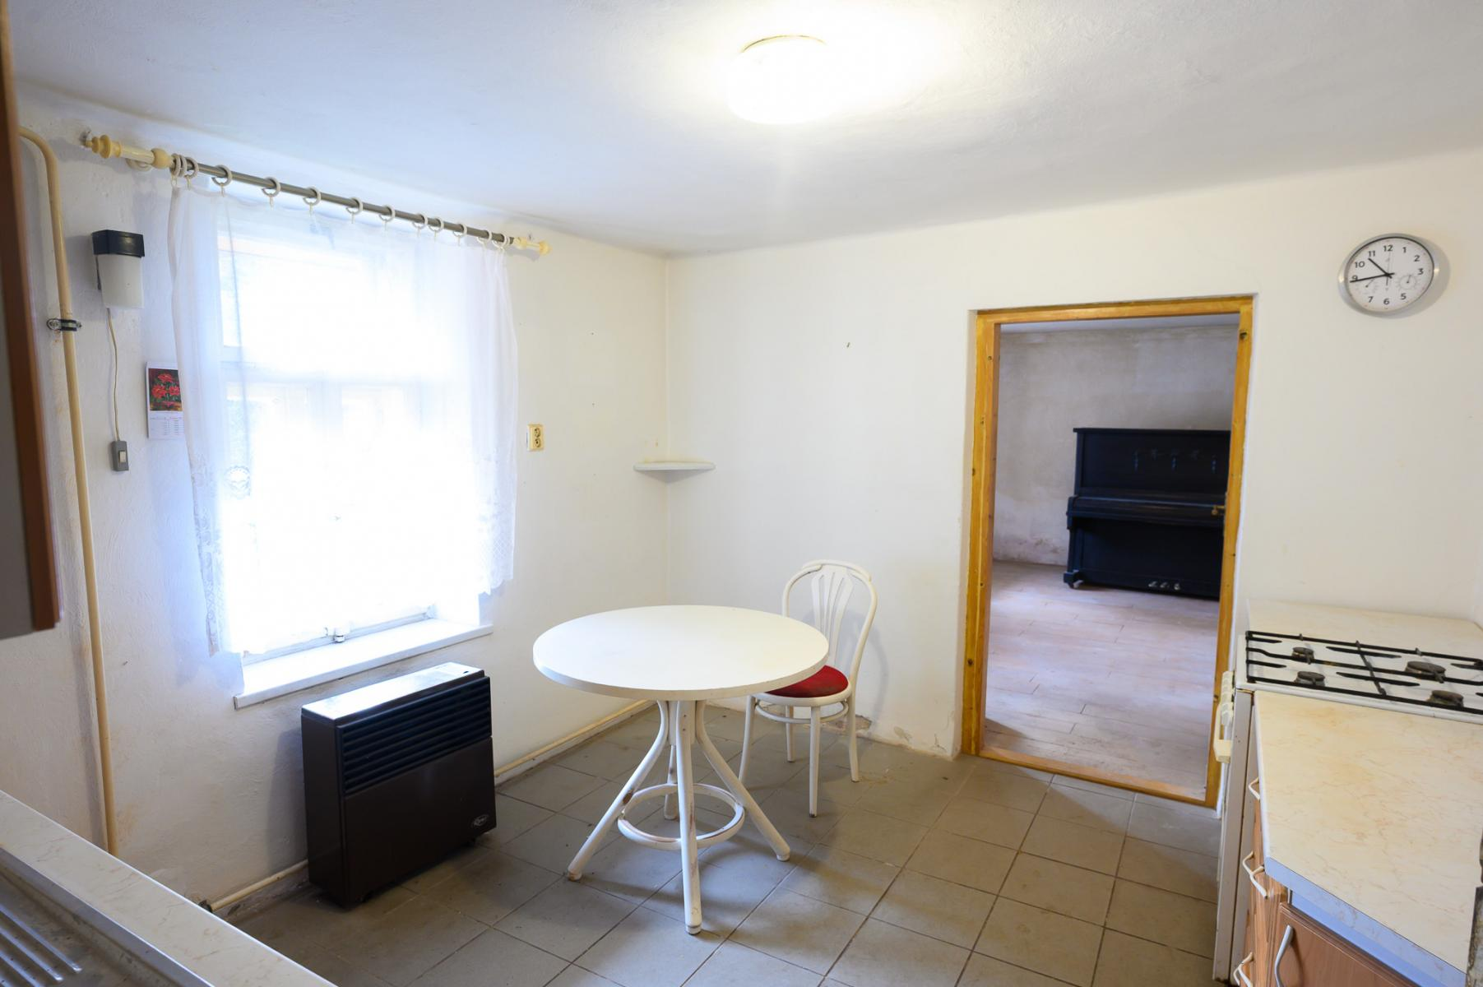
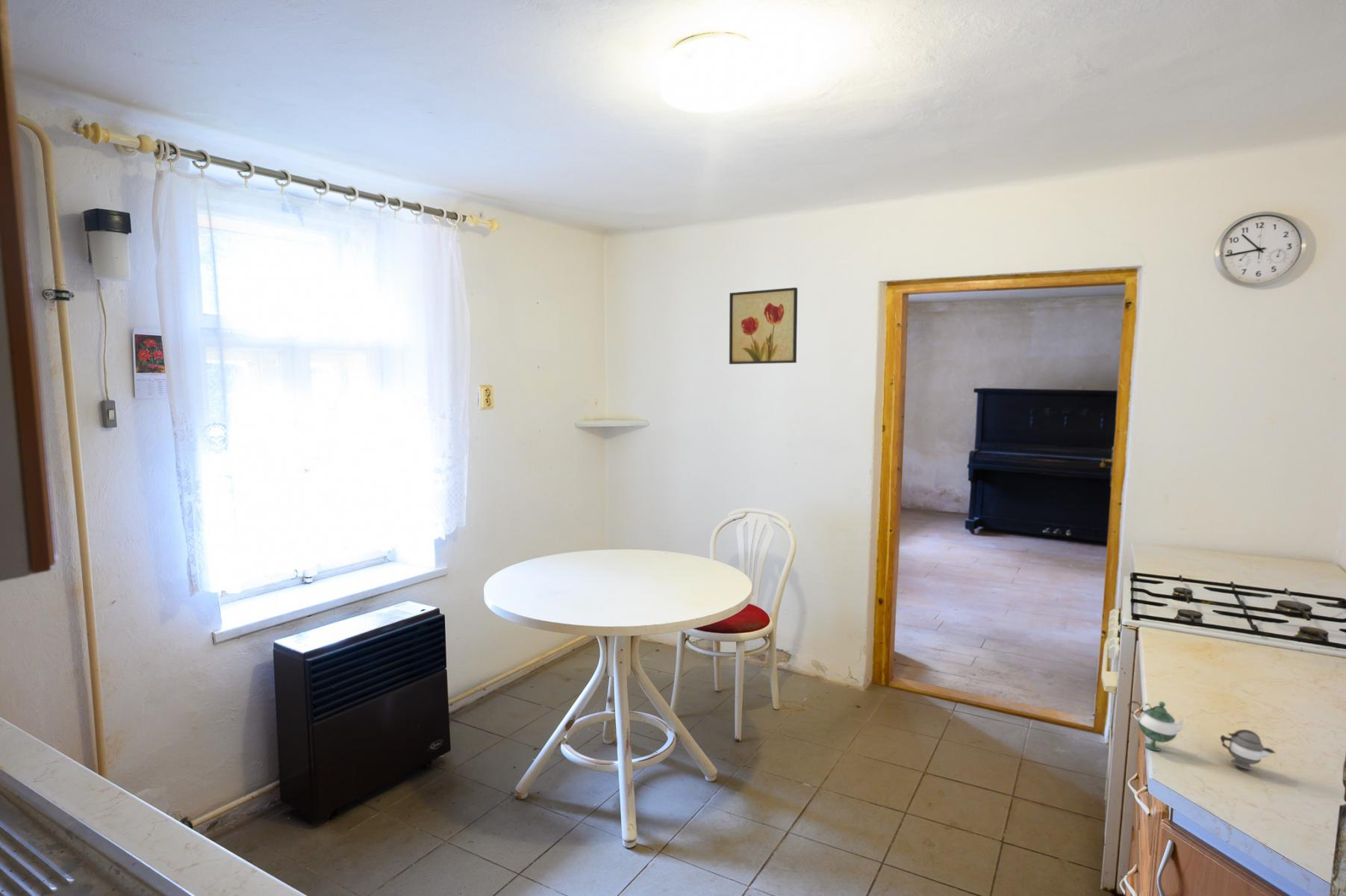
+ teapot [1127,700,1277,771]
+ wall art [729,287,798,365]
